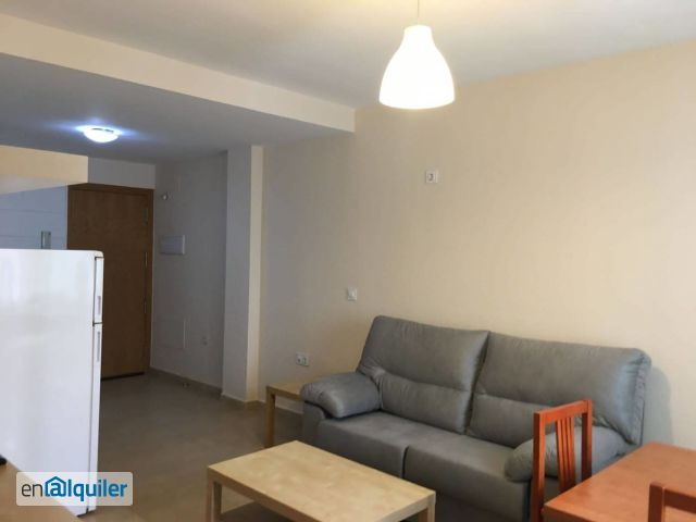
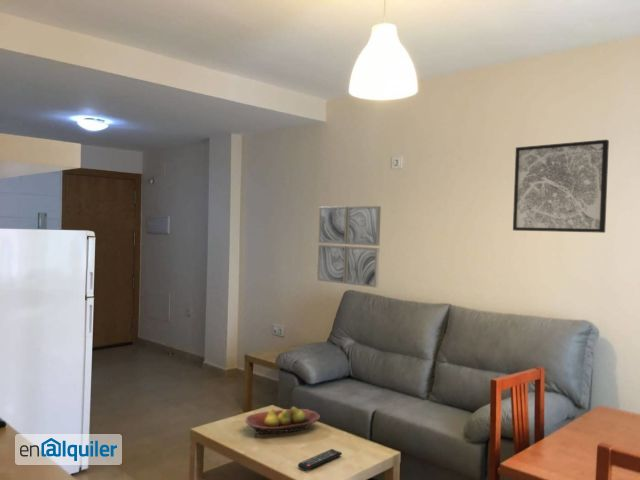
+ wall art [316,205,382,288]
+ fruit bowl [244,406,321,435]
+ wall art [512,139,610,234]
+ remote control [297,448,343,472]
